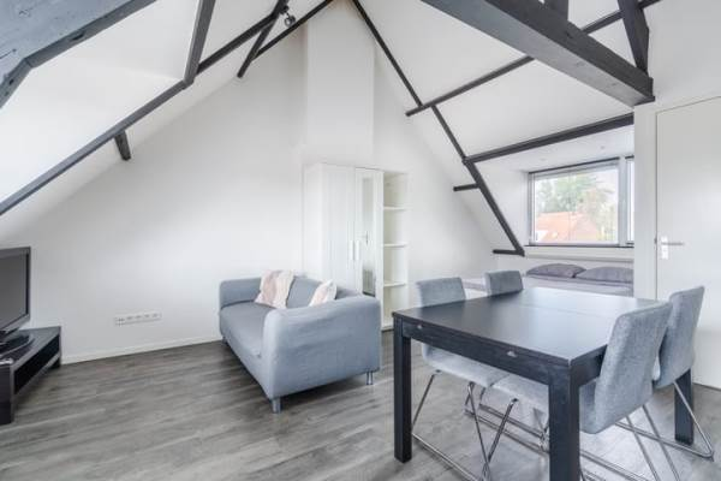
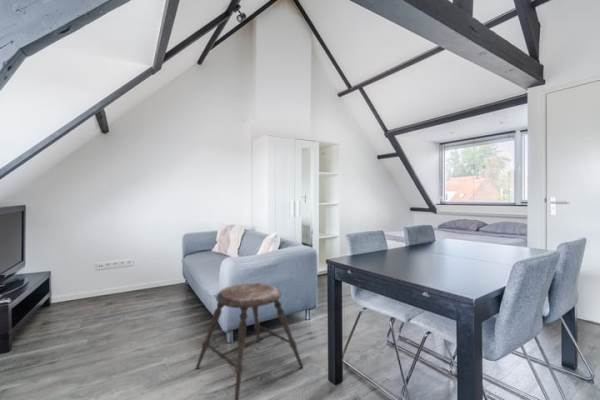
+ stool [195,282,304,400]
